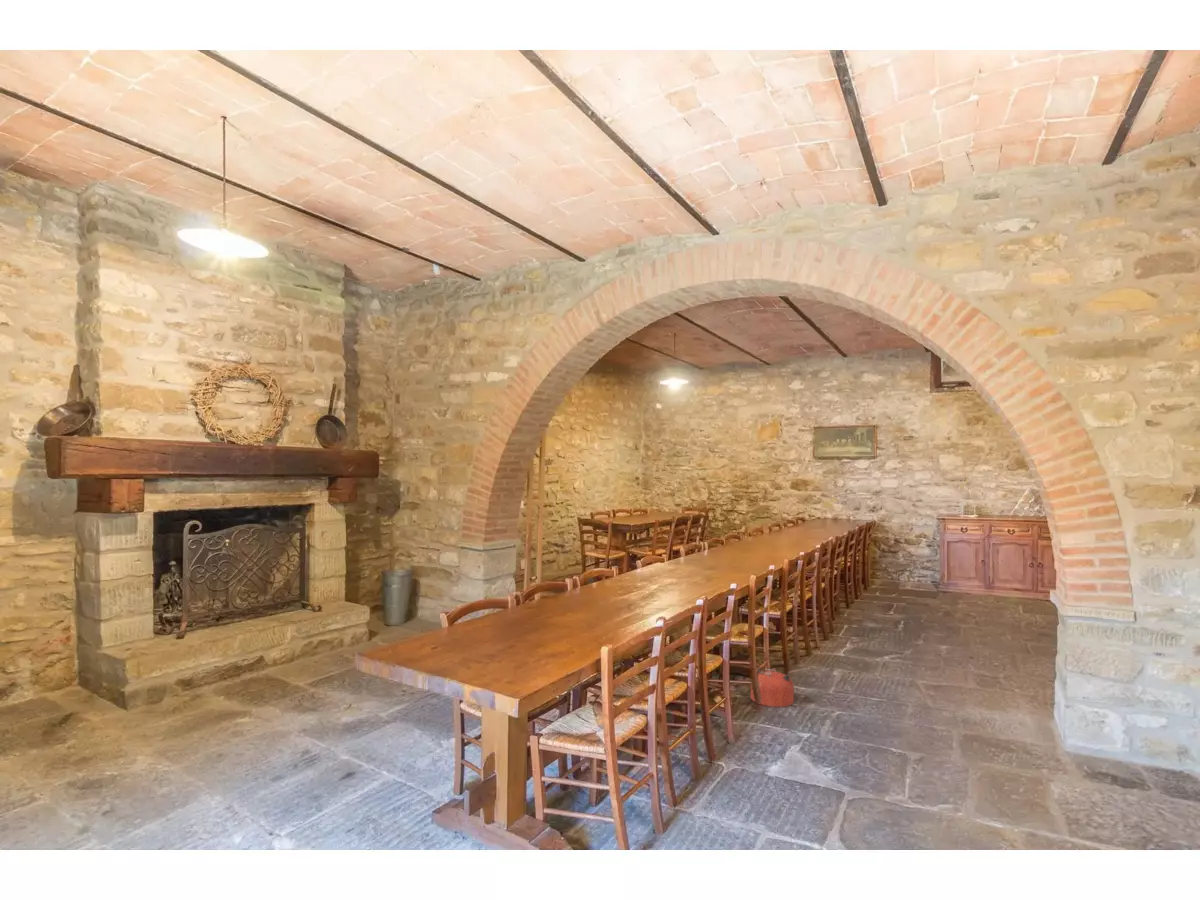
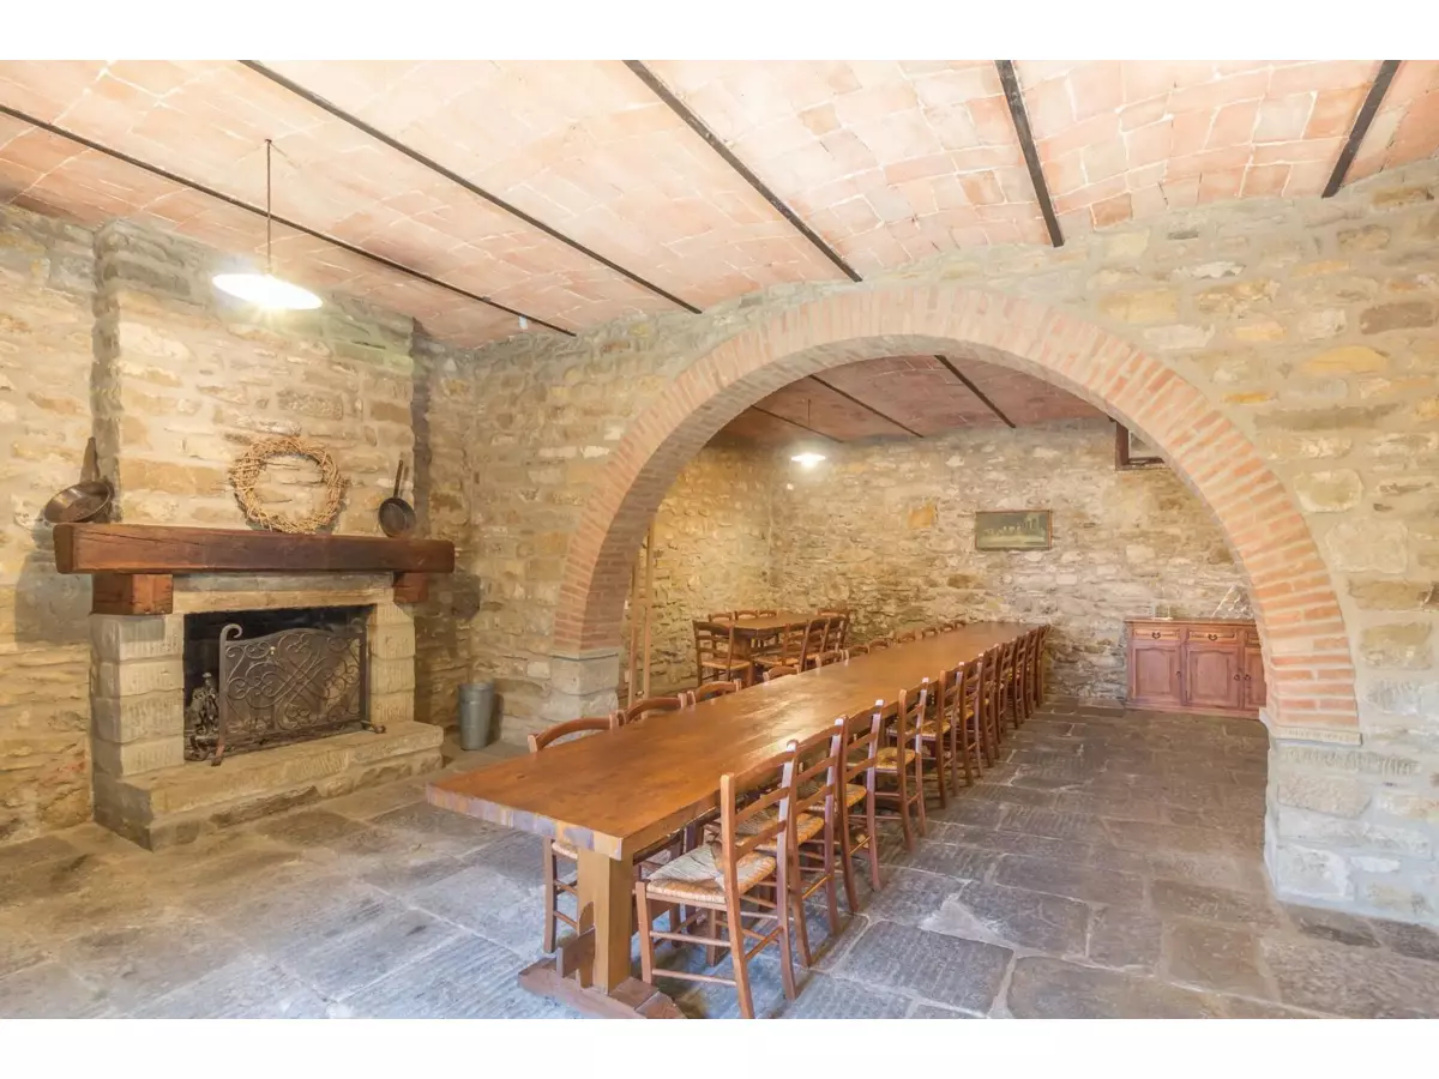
- fuel can [749,666,812,708]
